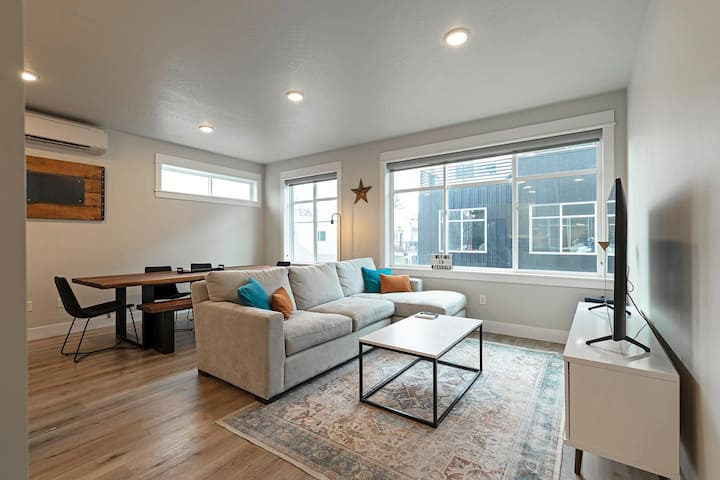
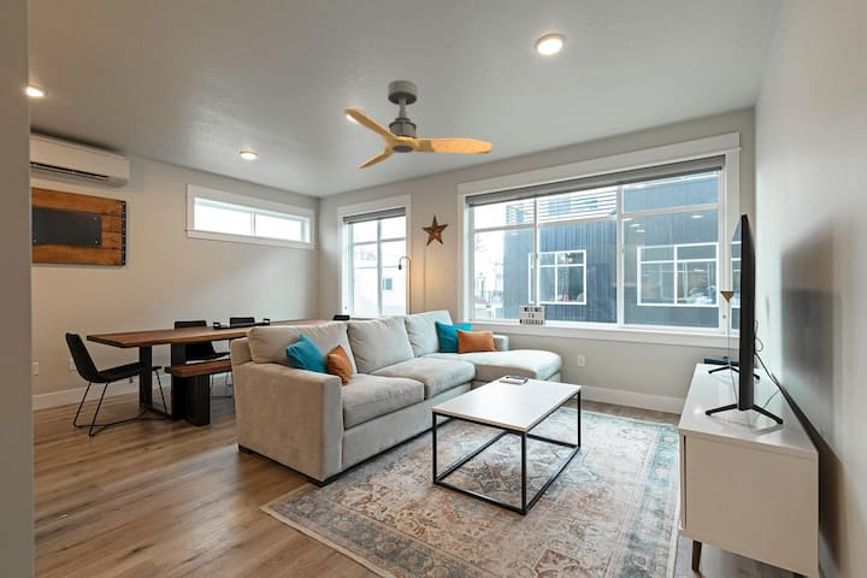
+ ceiling fan [342,79,494,170]
